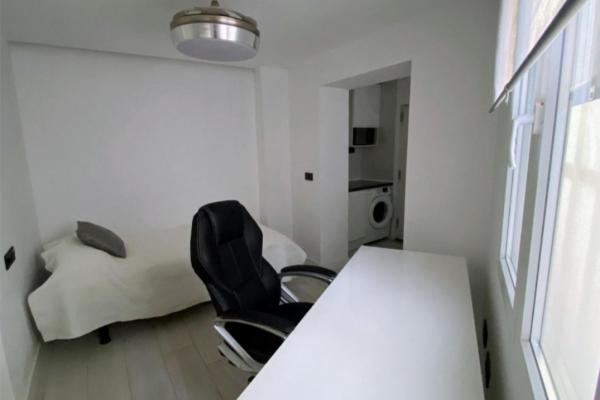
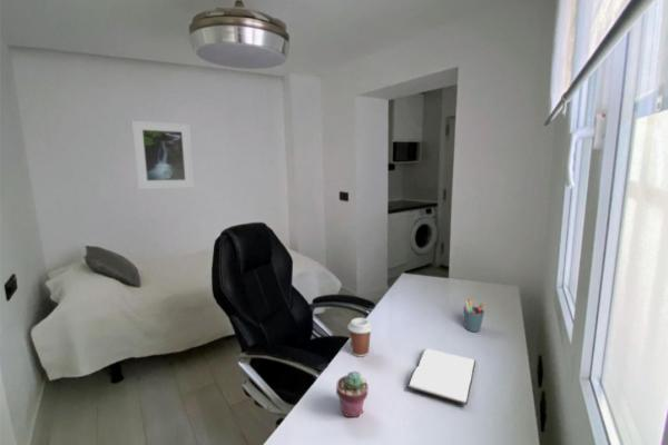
+ potted succulent [335,370,370,419]
+ book [406,348,477,406]
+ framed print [131,119,195,190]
+ pen holder [462,298,485,333]
+ coffee cup [346,317,374,358]
